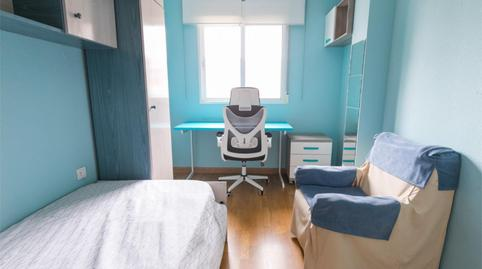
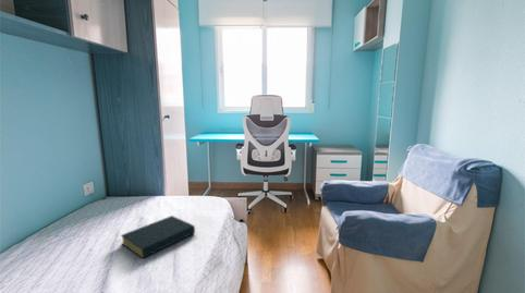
+ hardback book [120,215,196,259]
